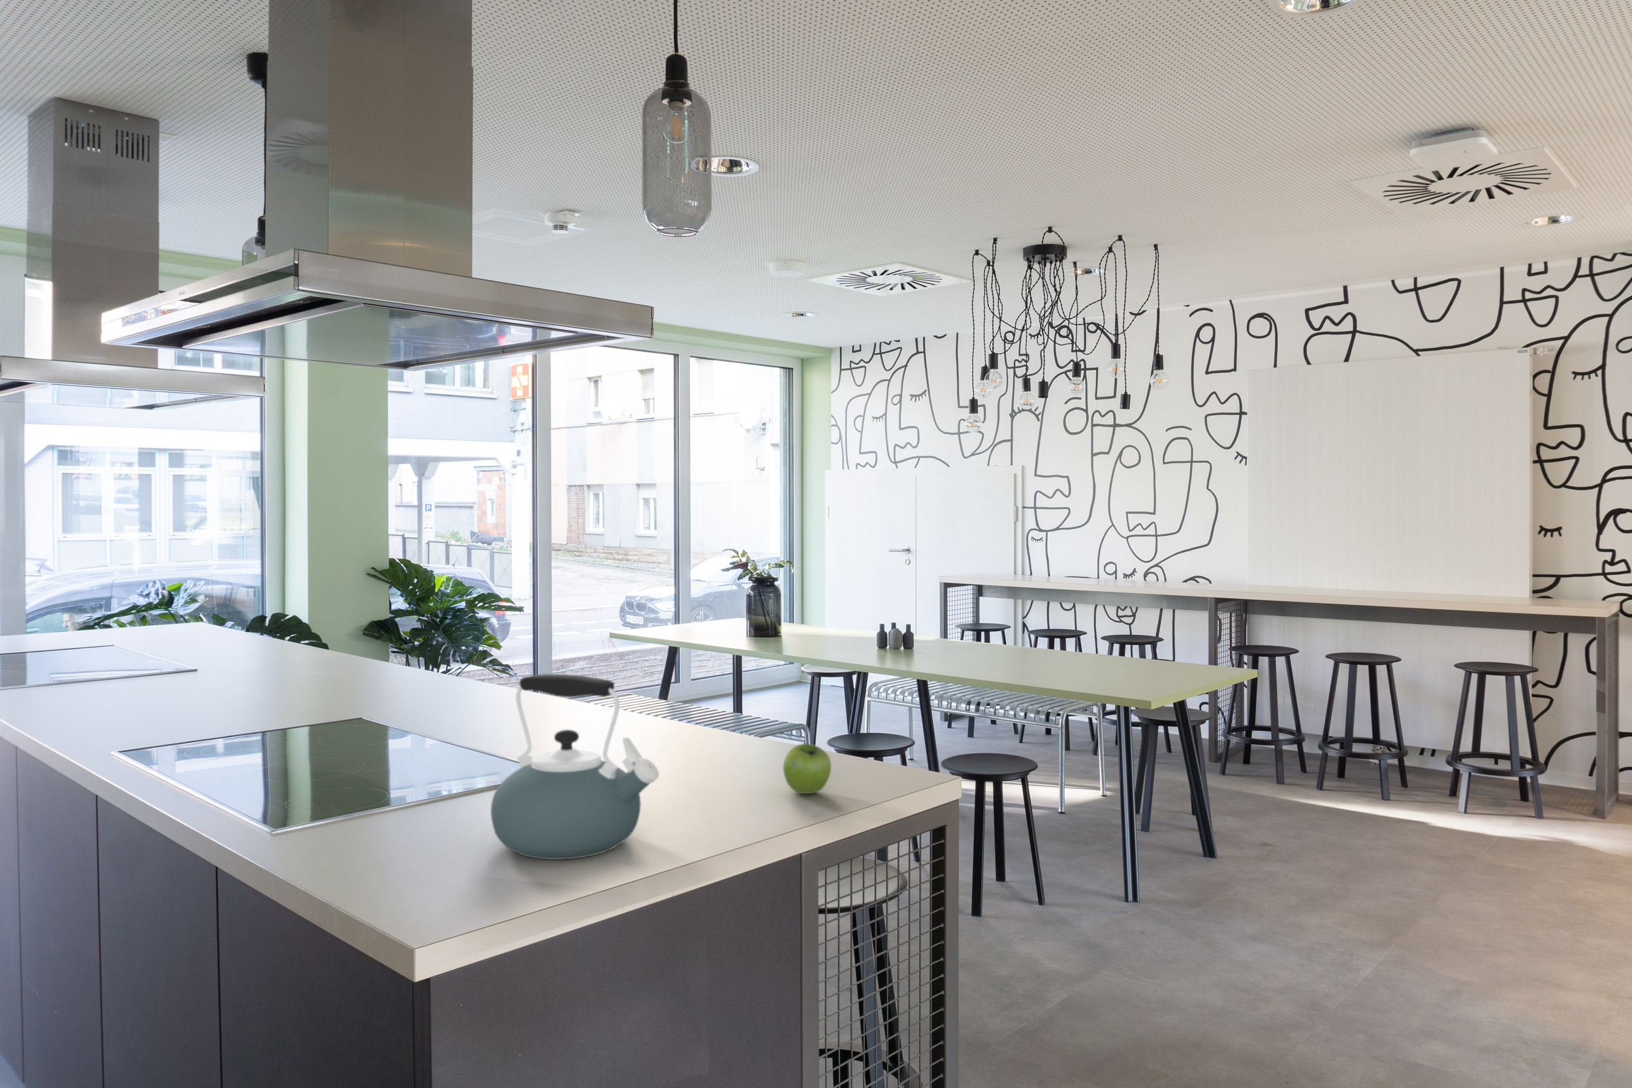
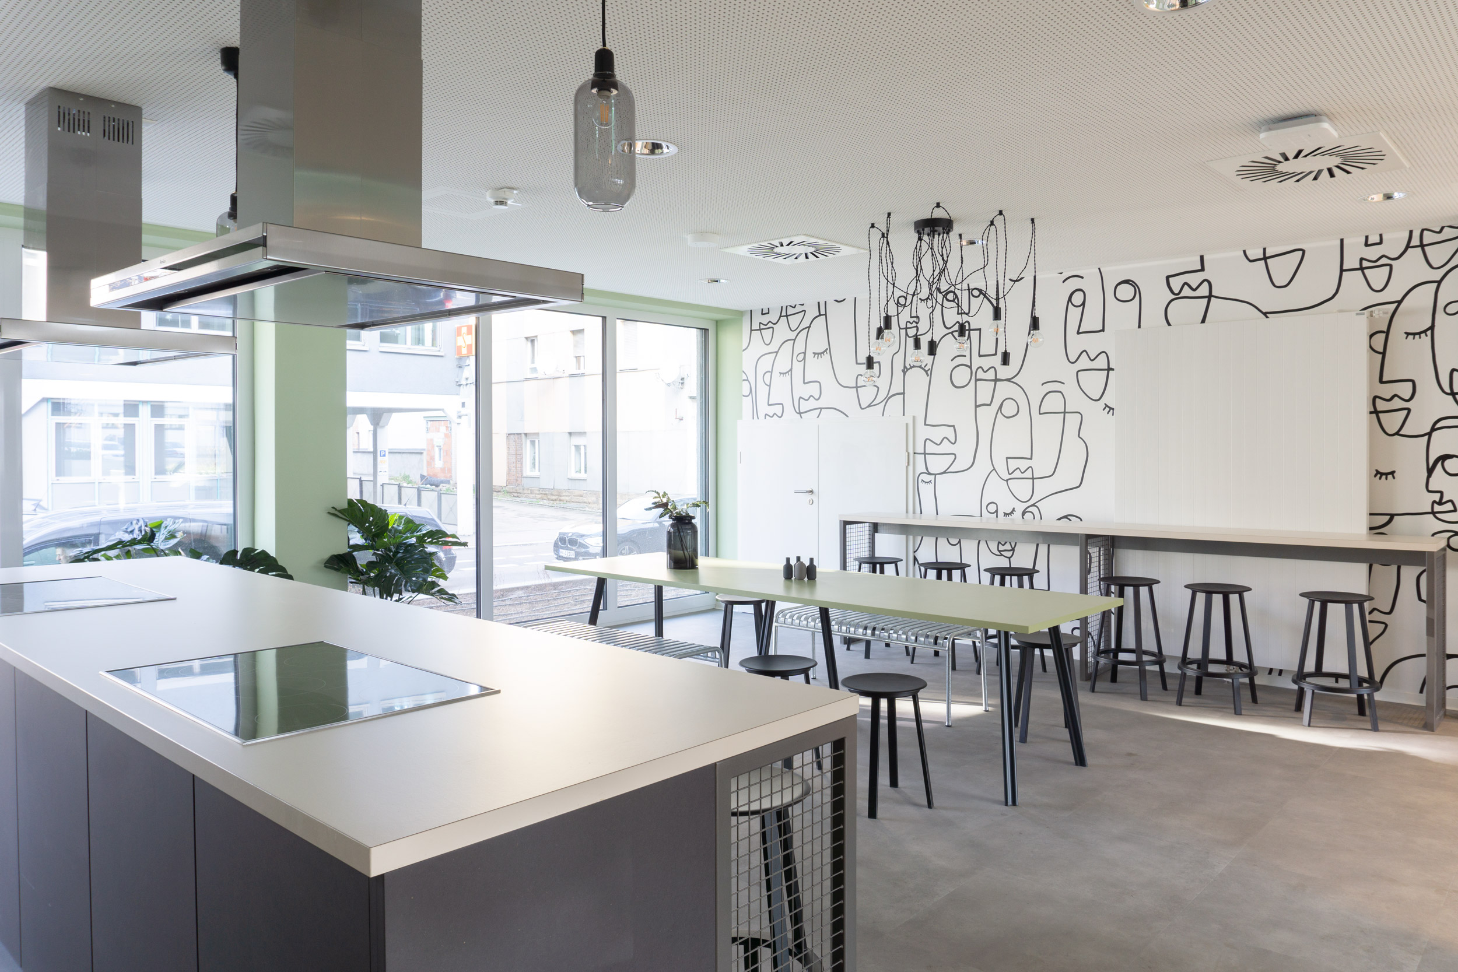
- kettle [491,674,659,860]
- fruit [783,743,832,794]
